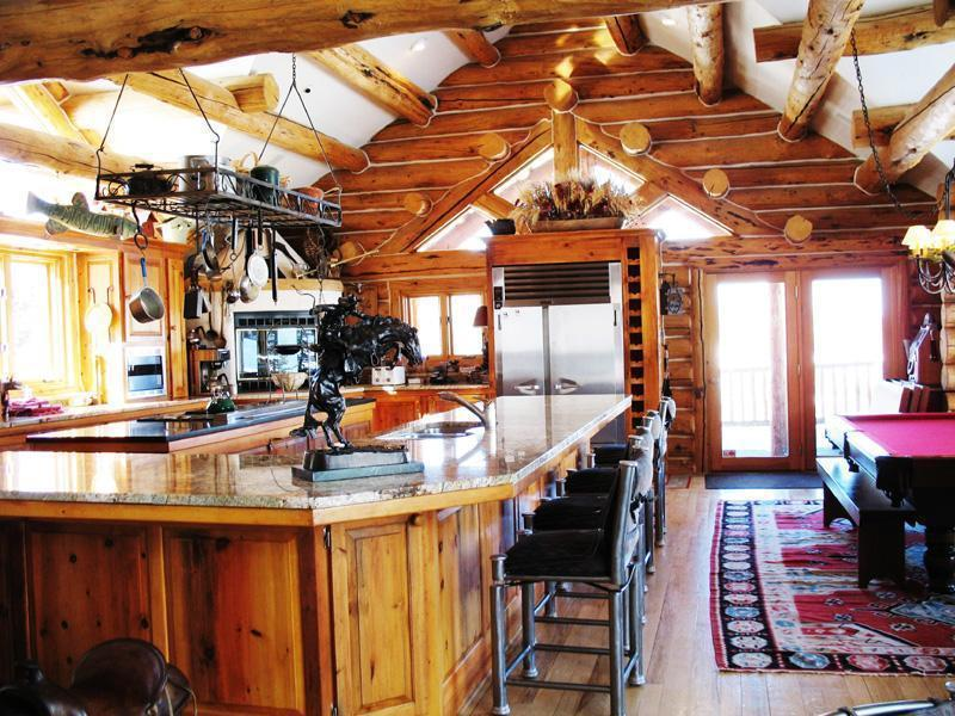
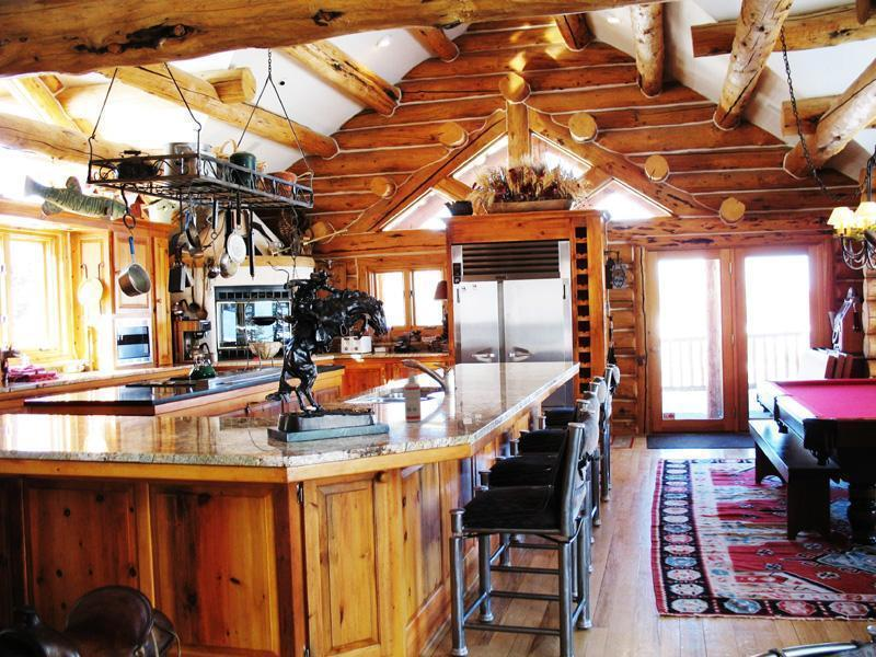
+ spray bottle [403,370,423,423]
